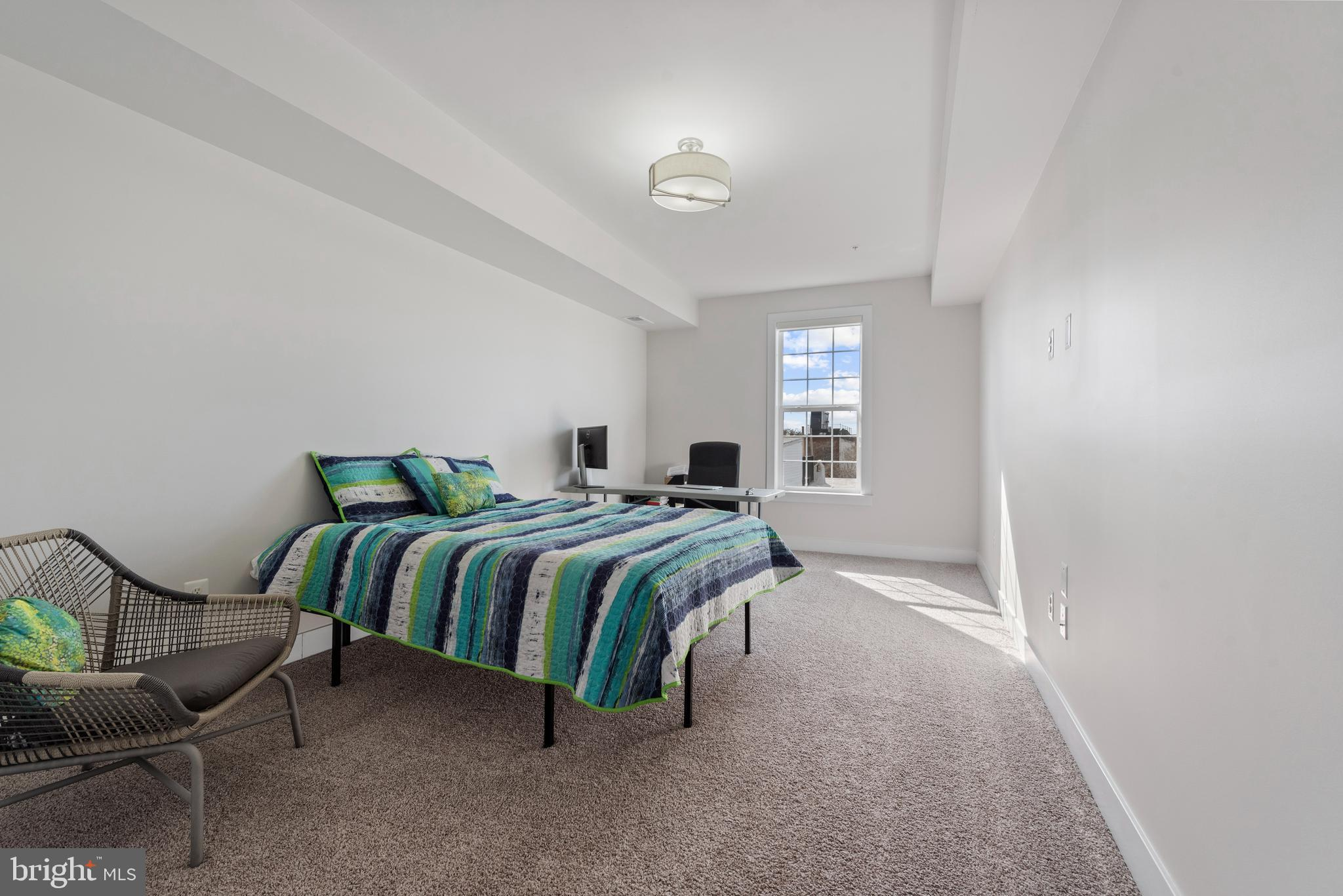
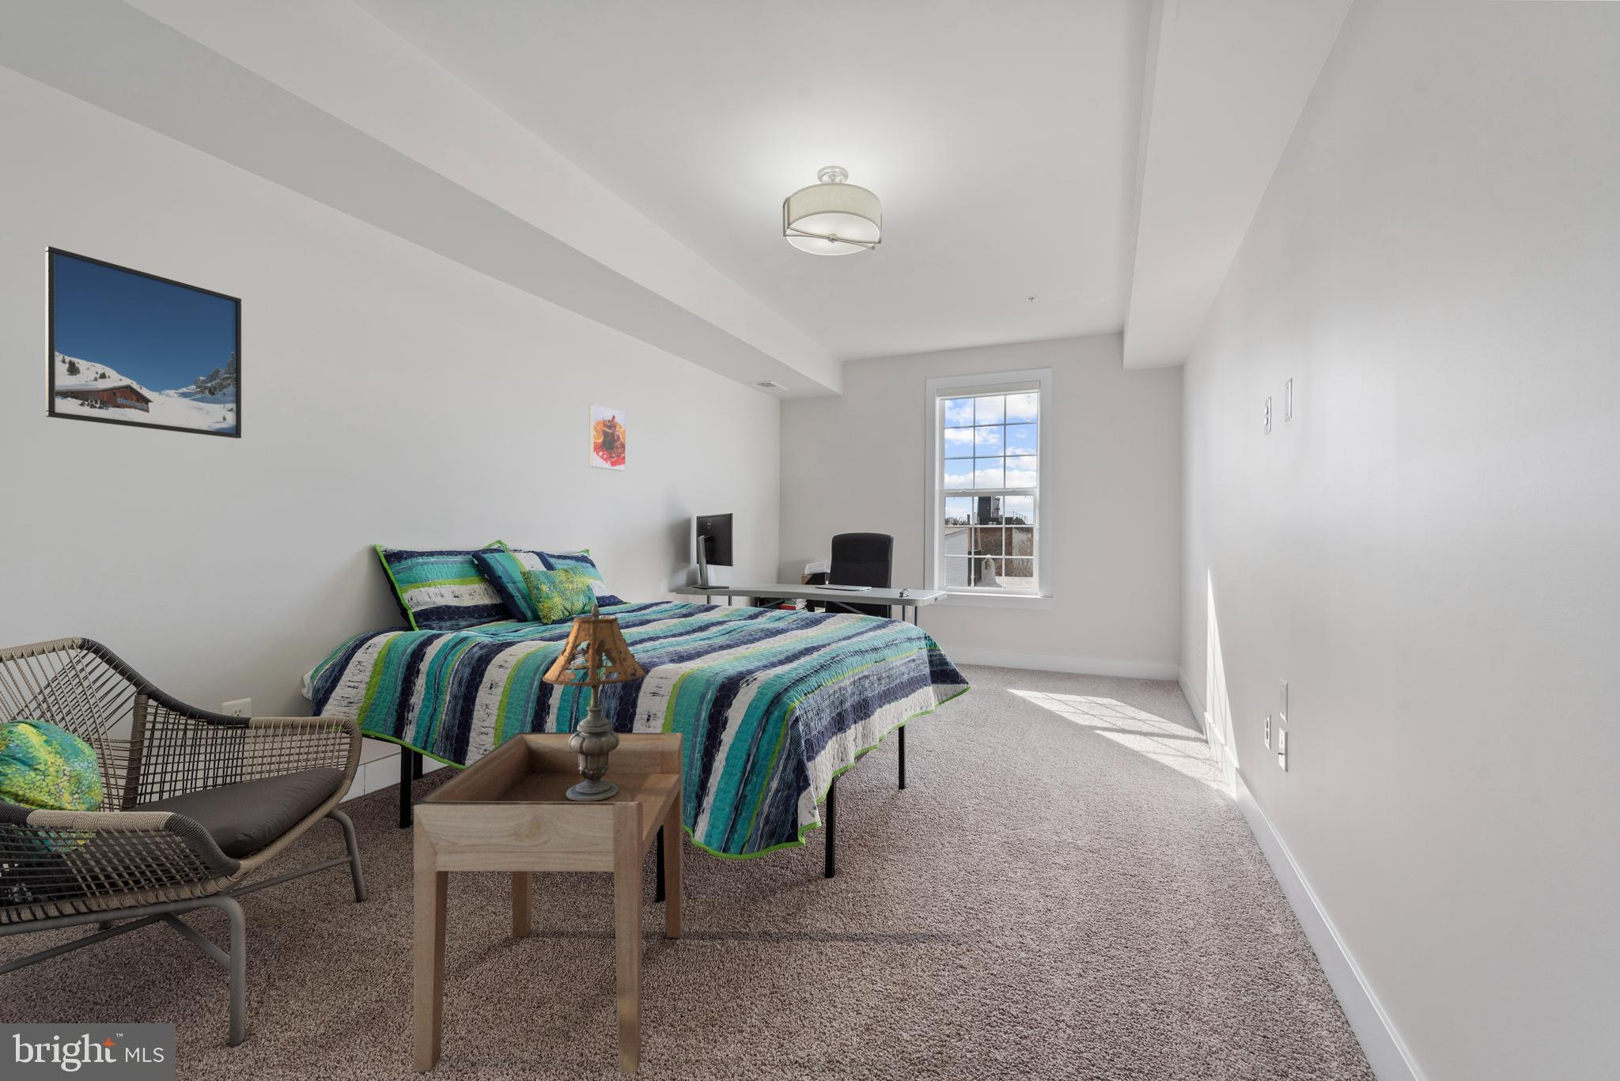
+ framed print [589,403,626,472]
+ side table [413,731,684,1073]
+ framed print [45,246,242,439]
+ table lamp [538,602,648,801]
